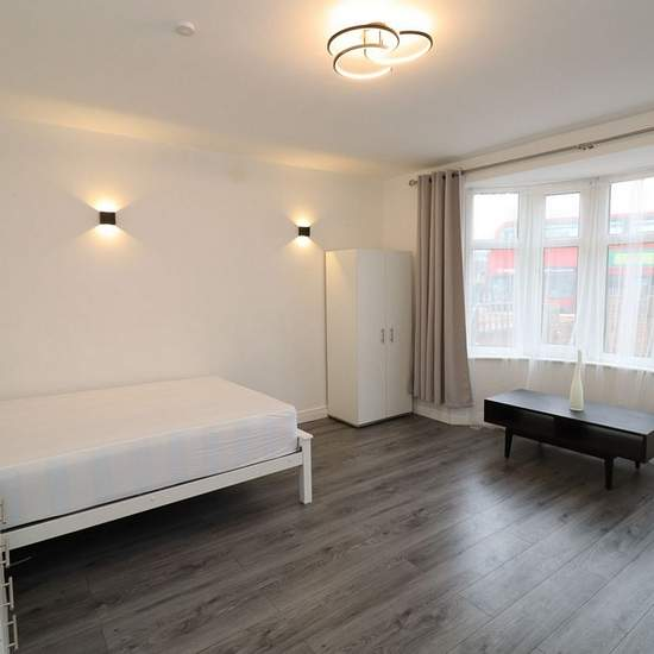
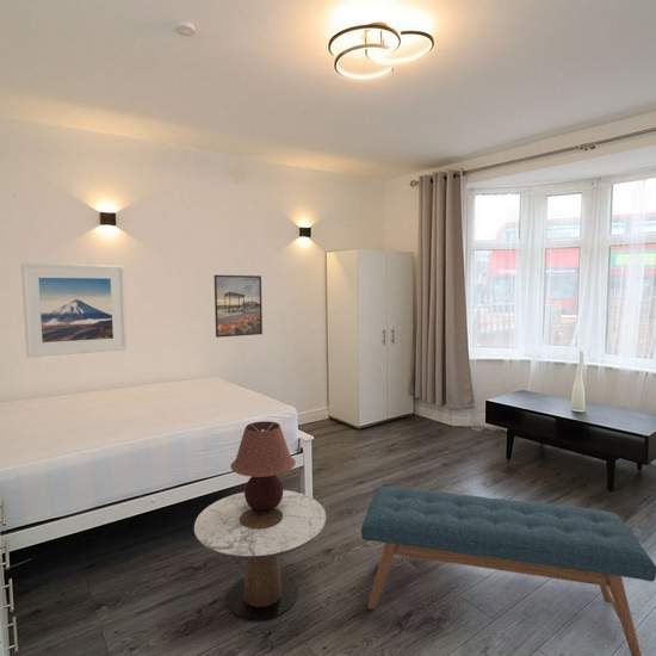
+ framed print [20,262,129,359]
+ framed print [213,274,264,339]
+ side table [193,489,327,621]
+ bench [360,485,656,656]
+ table lamp [230,420,297,510]
